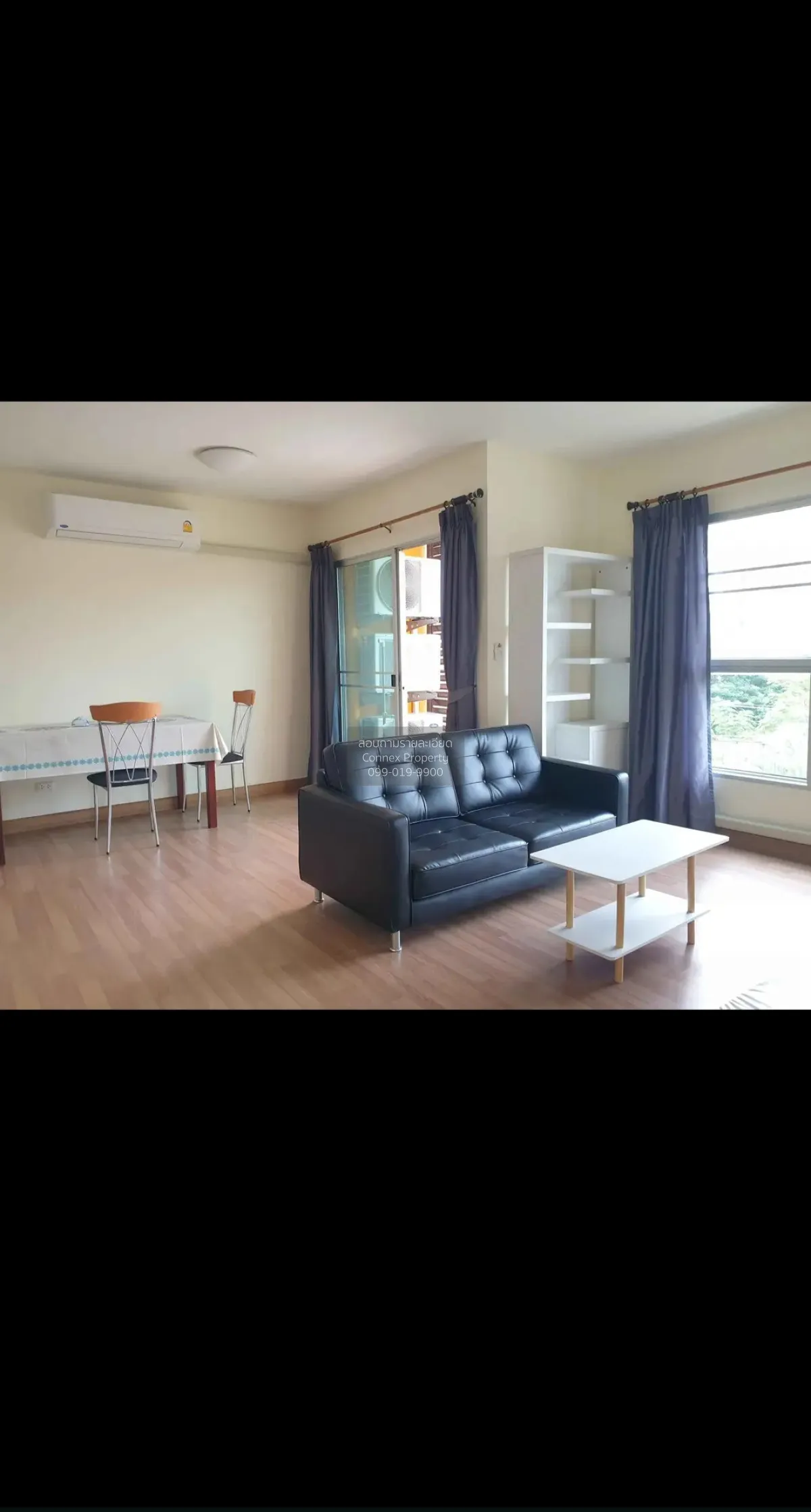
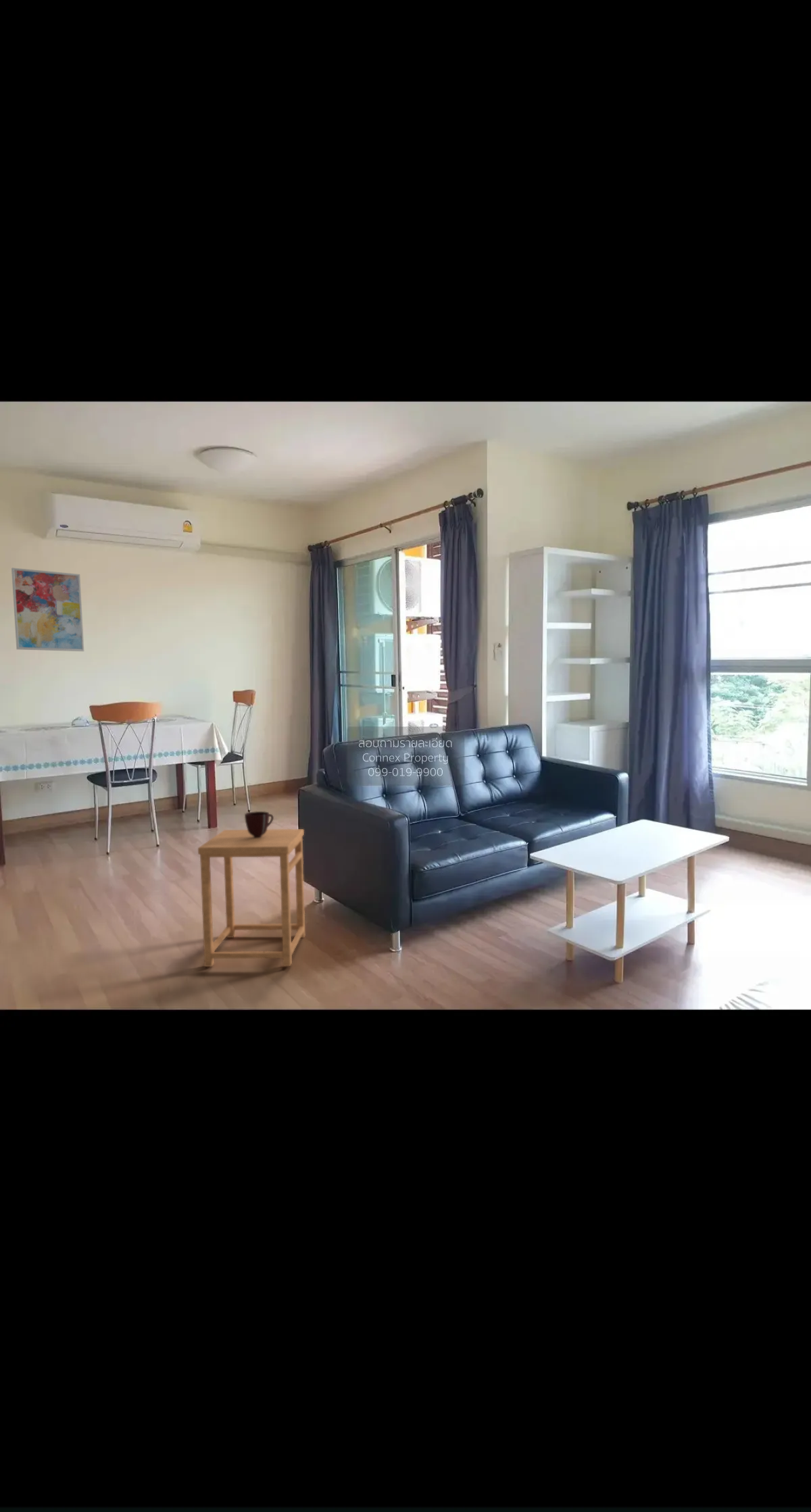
+ side table [197,828,305,967]
+ mug [244,811,274,838]
+ wall art [11,568,84,652]
